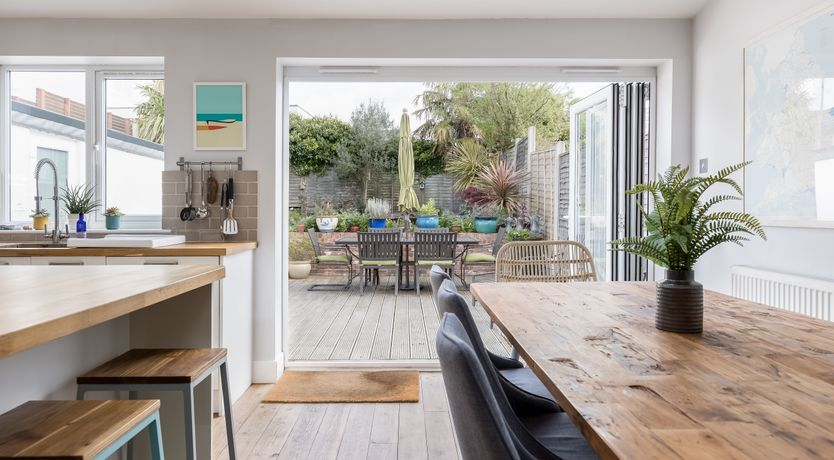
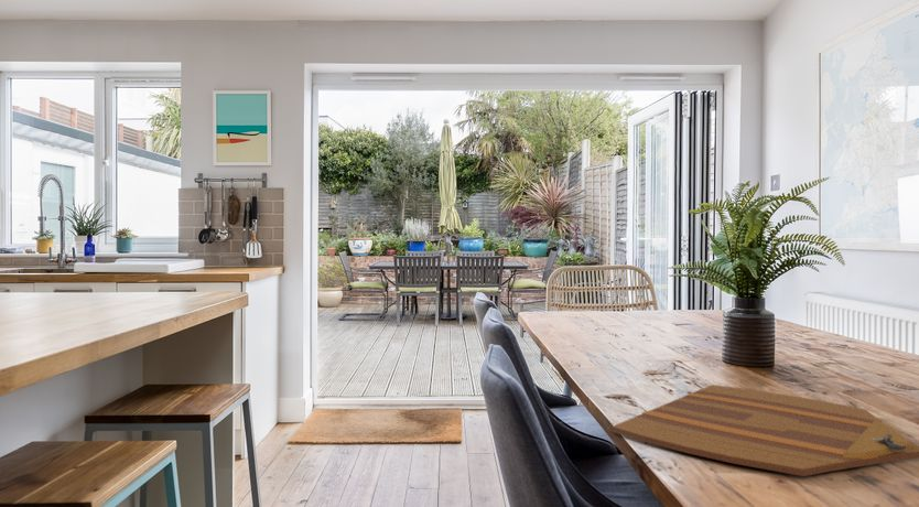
+ cutting board [612,384,919,477]
